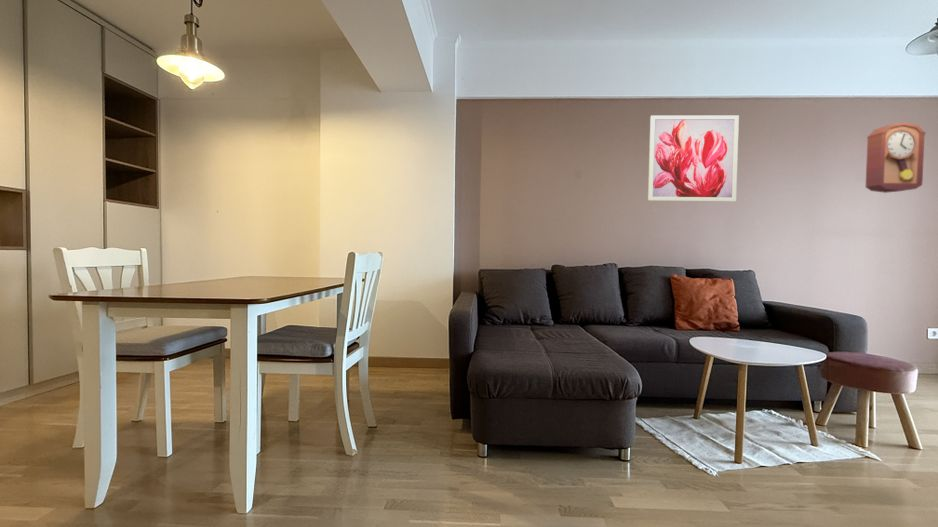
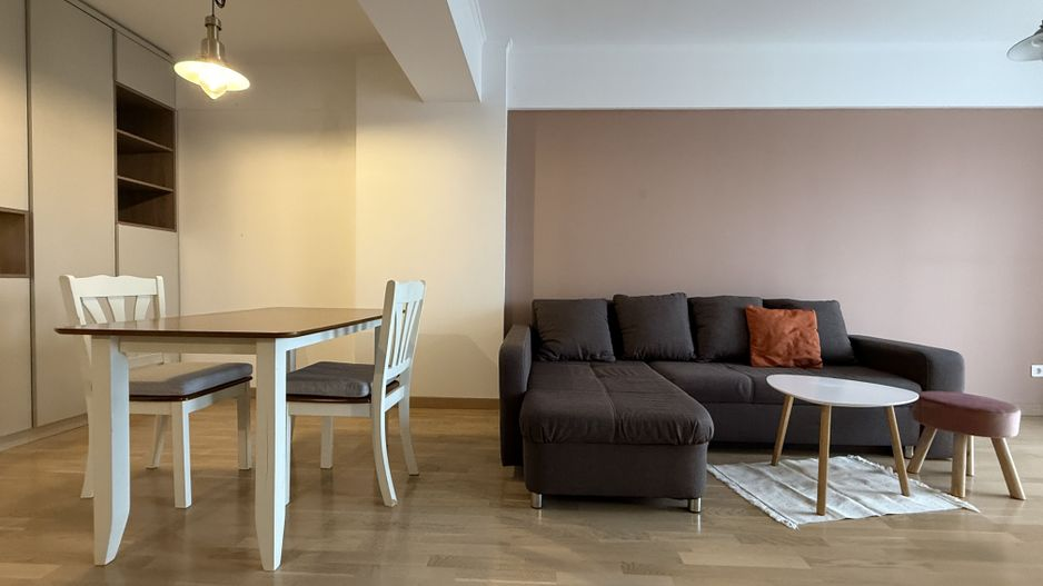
- pendulum clock [865,121,927,194]
- wall art [647,115,740,202]
